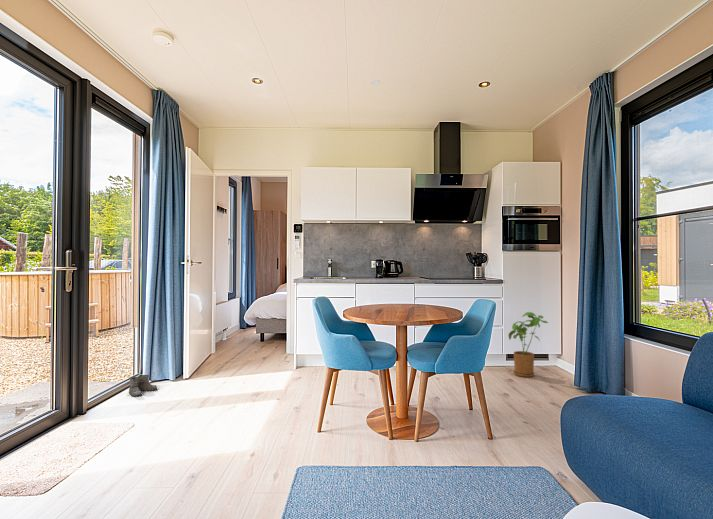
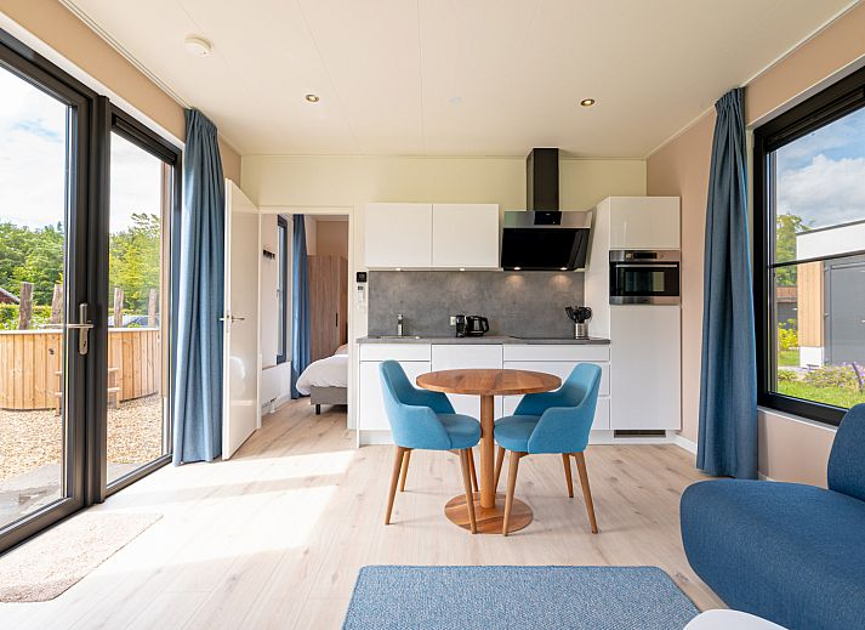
- boots [128,374,158,397]
- house plant [508,311,549,378]
